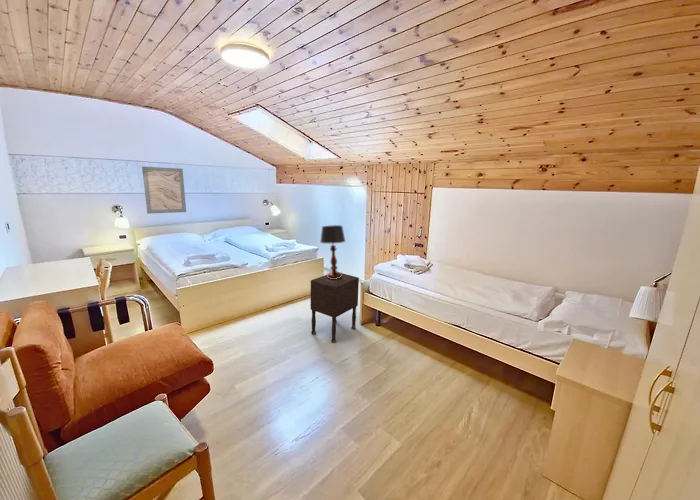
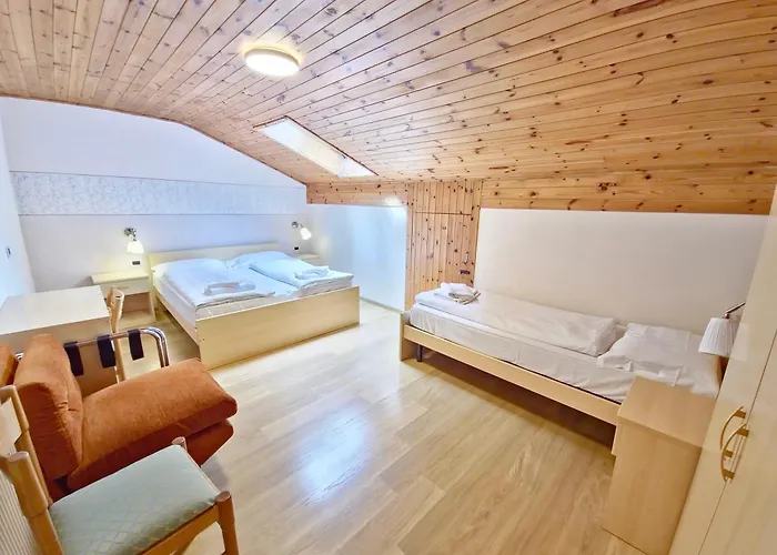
- table lamp [319,224,346,279]
- nightstand [310,272,360,344]
- wall art [141,166,187,215]
